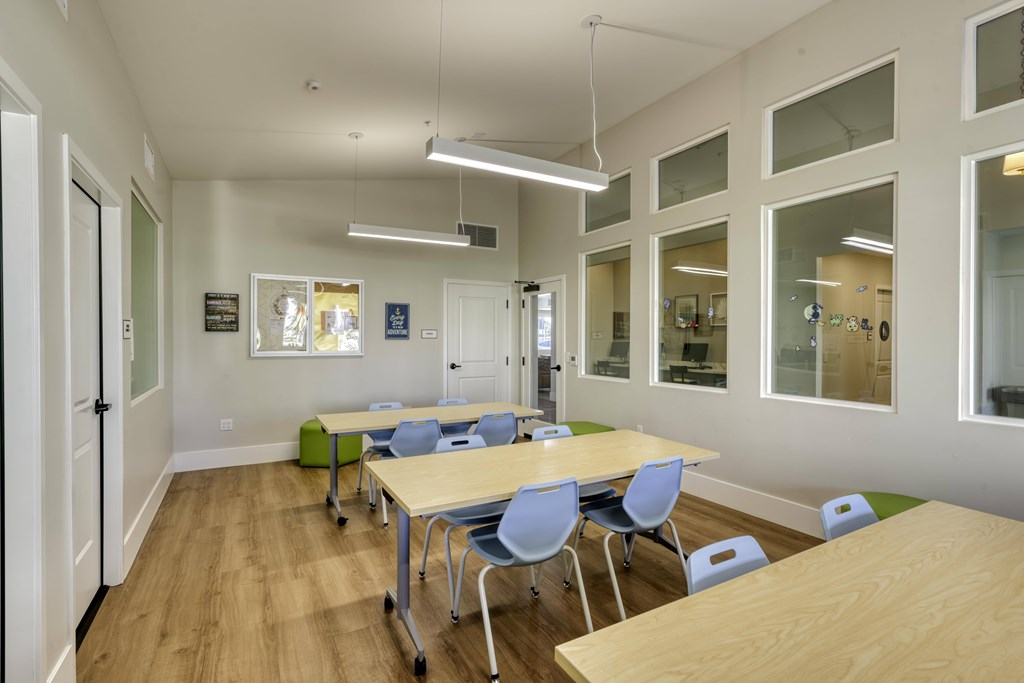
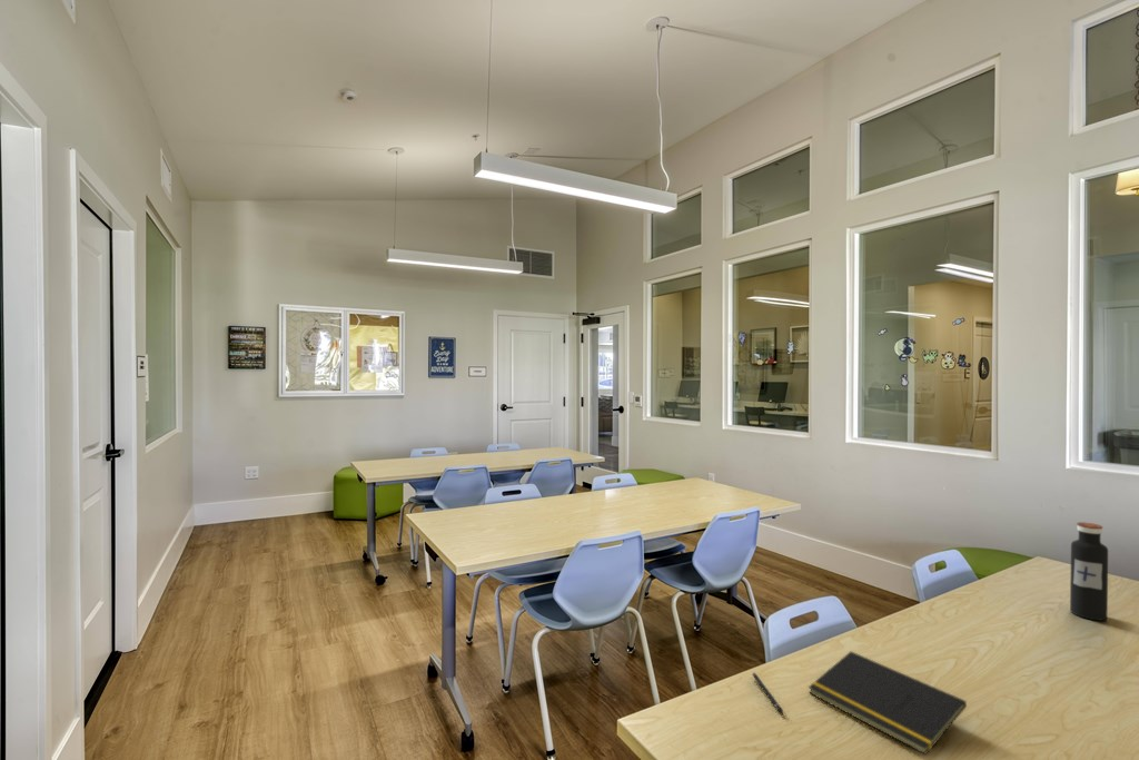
+ water bottle [1069,522,1109,622]
+ pen [751,672,784,715]
+ notepad [808,650,968,756]
